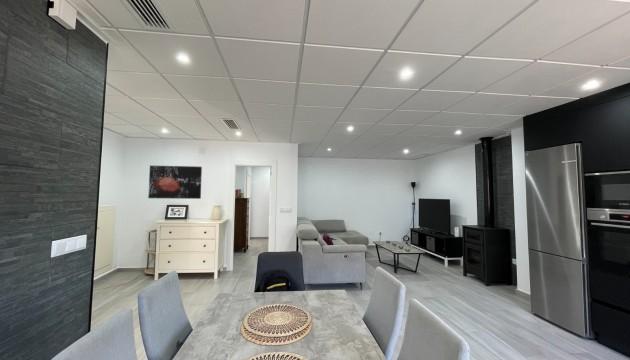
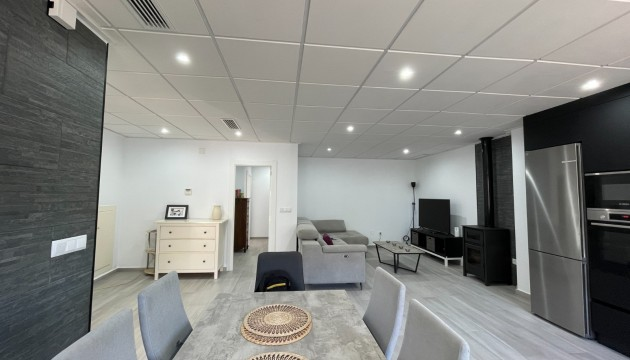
- wall art [147,164,203,200]
